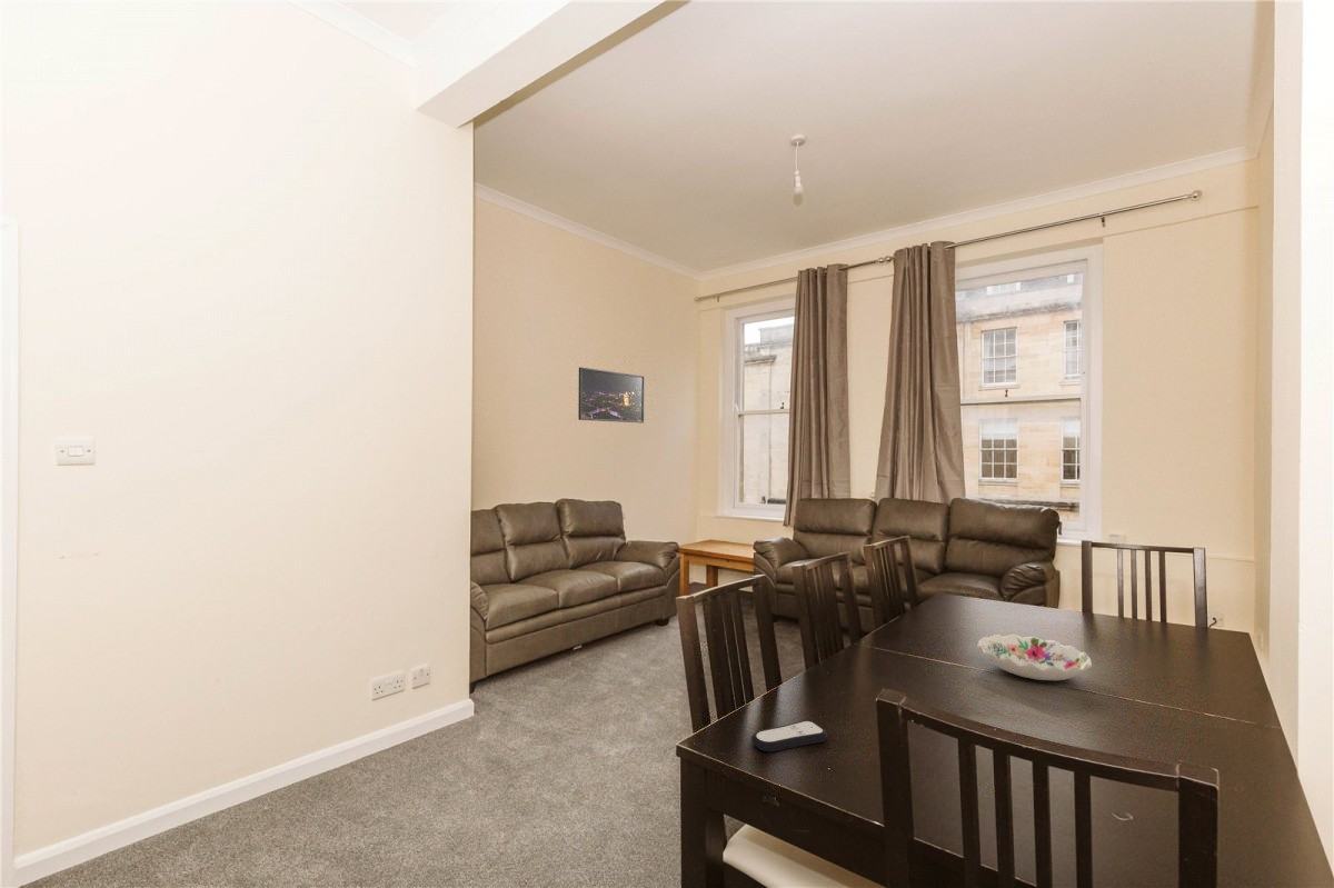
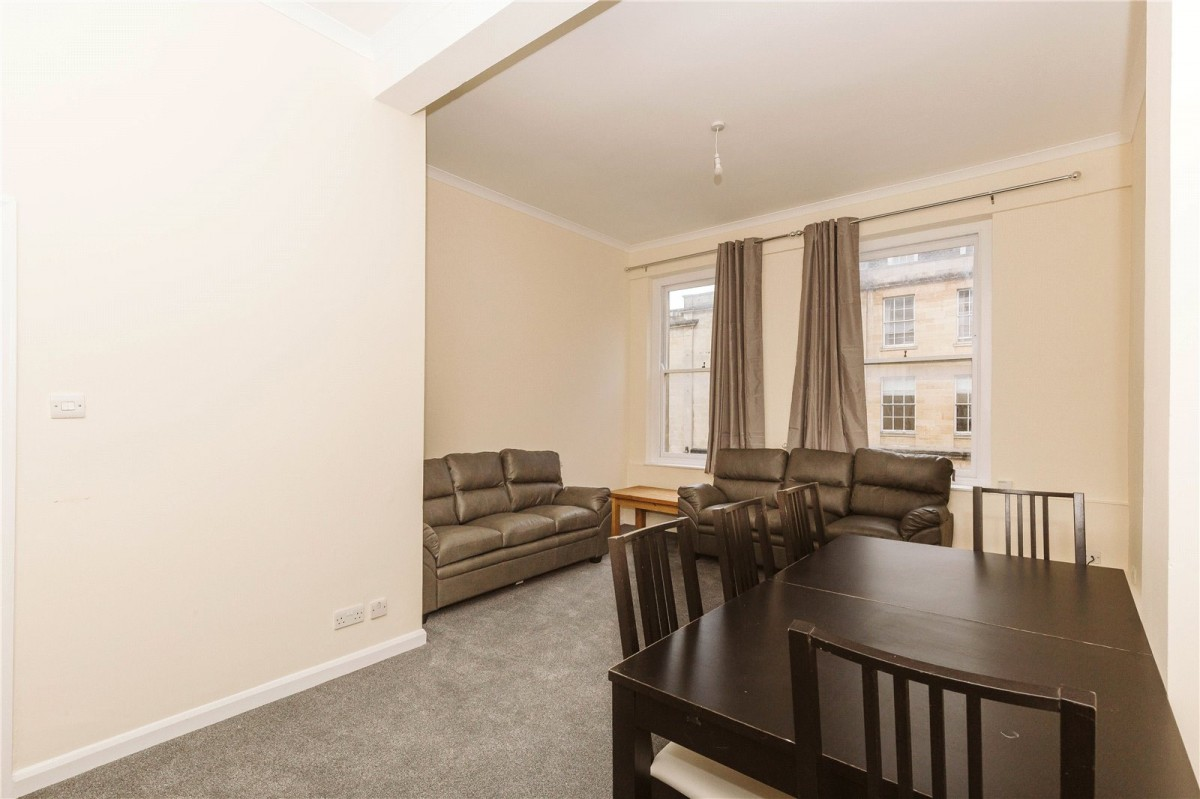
- decorative bowl [976,633,1093,681]
- remote control [750,719,828,752]
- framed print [577,367,645,425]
